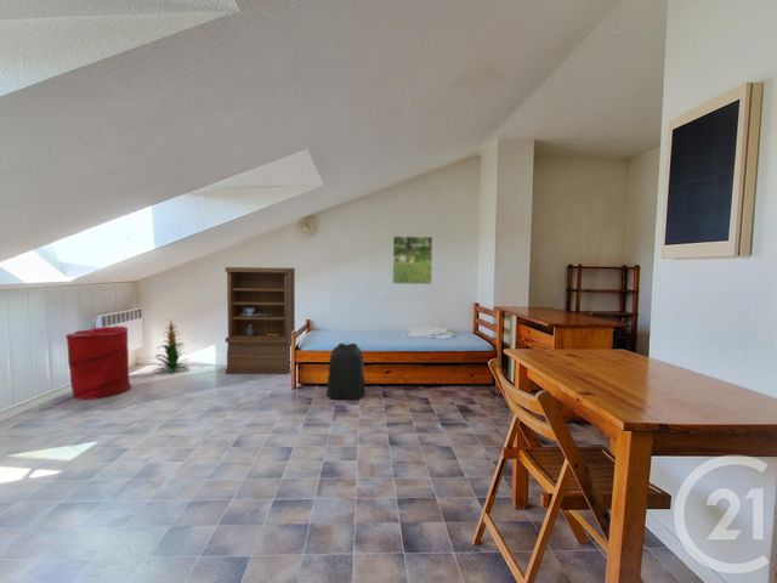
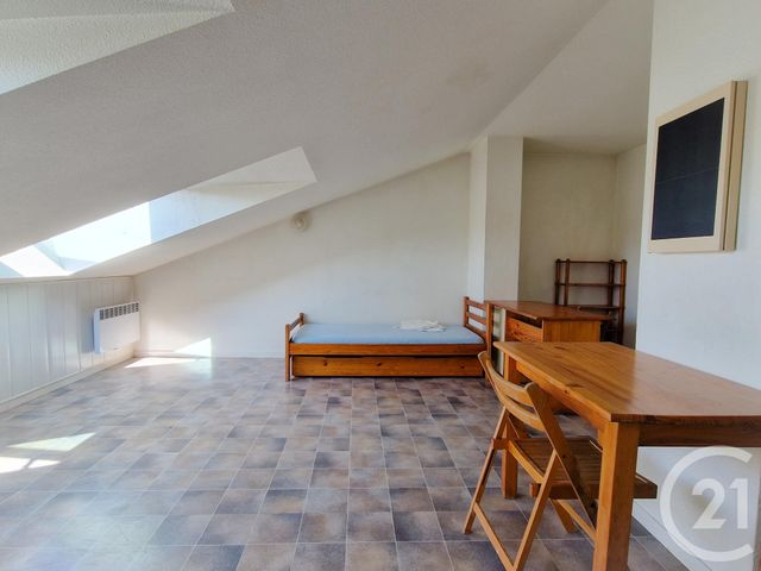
- backpack [325,341,367,401]
- indoor plant [152,318,189,374]
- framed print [391,234,433,285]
- bookshelf [225,266,296,375]
- laundry hamper [64,326,132,401]
